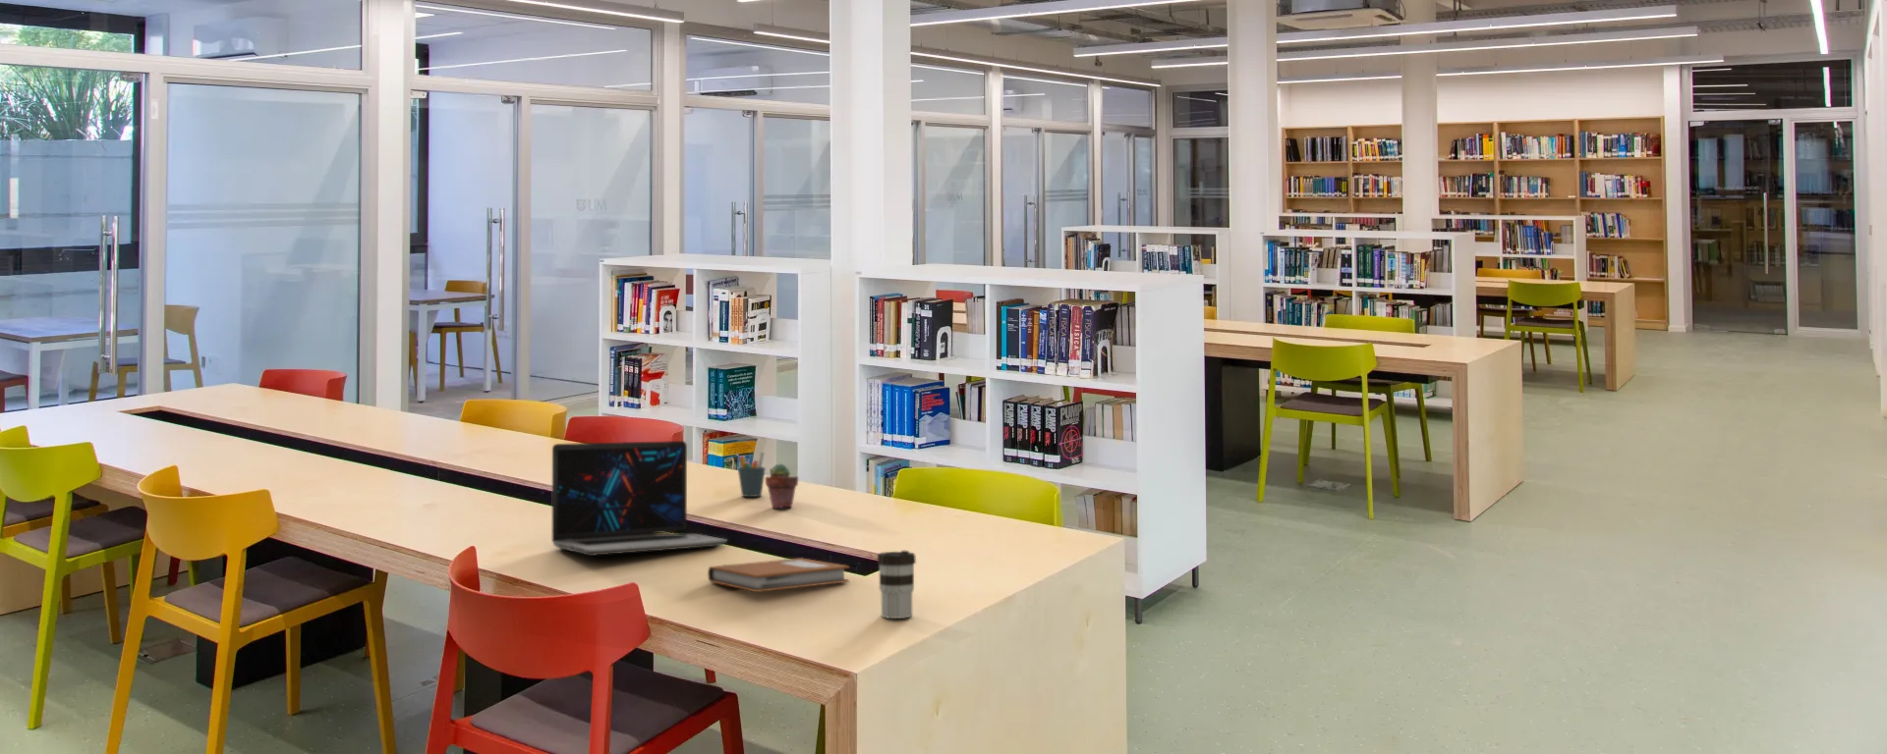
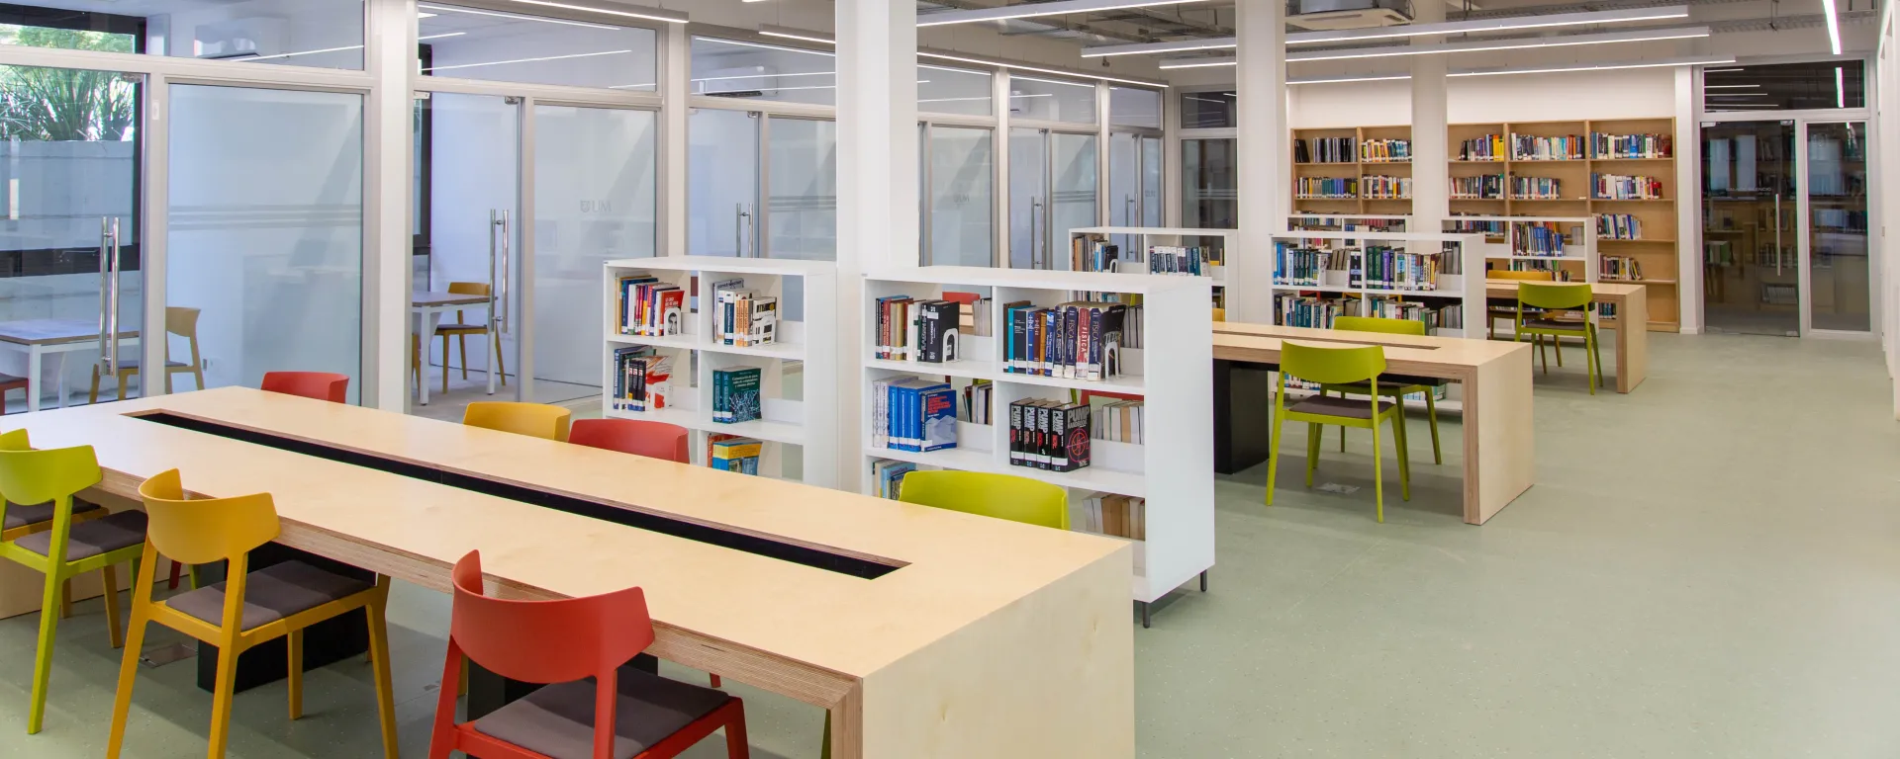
- pen holder [738,452,767,498]
- notebook [706,557,850,593]
- laptop [551,440,728,557]
- potted succulent [764,463,799,510]
- coffee cup [876,550,917,619]
